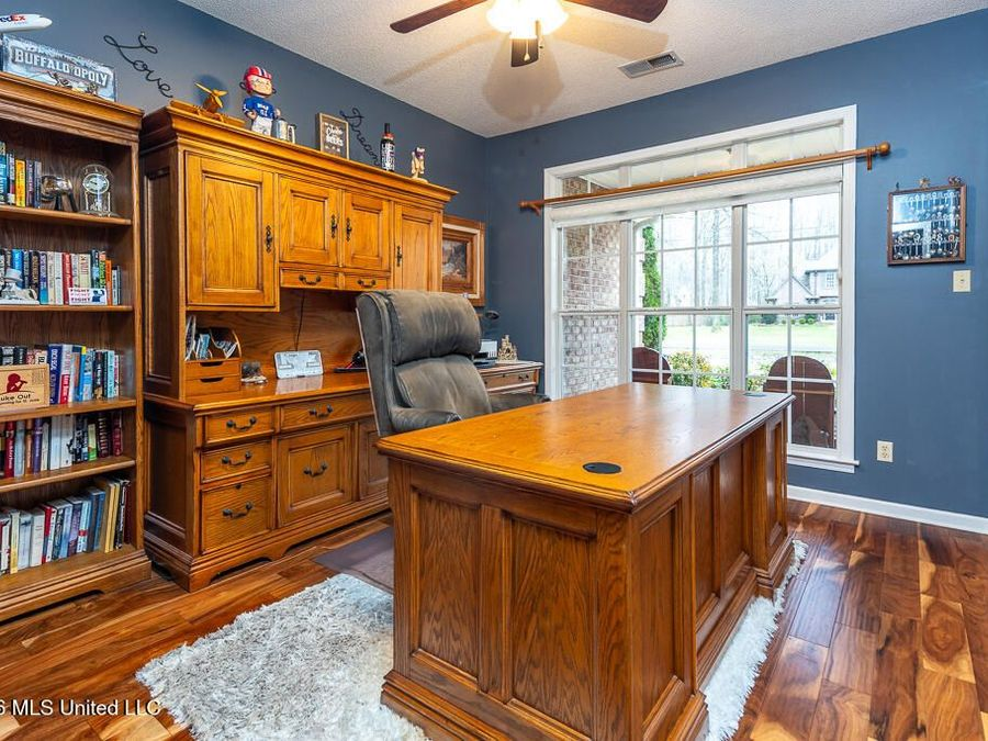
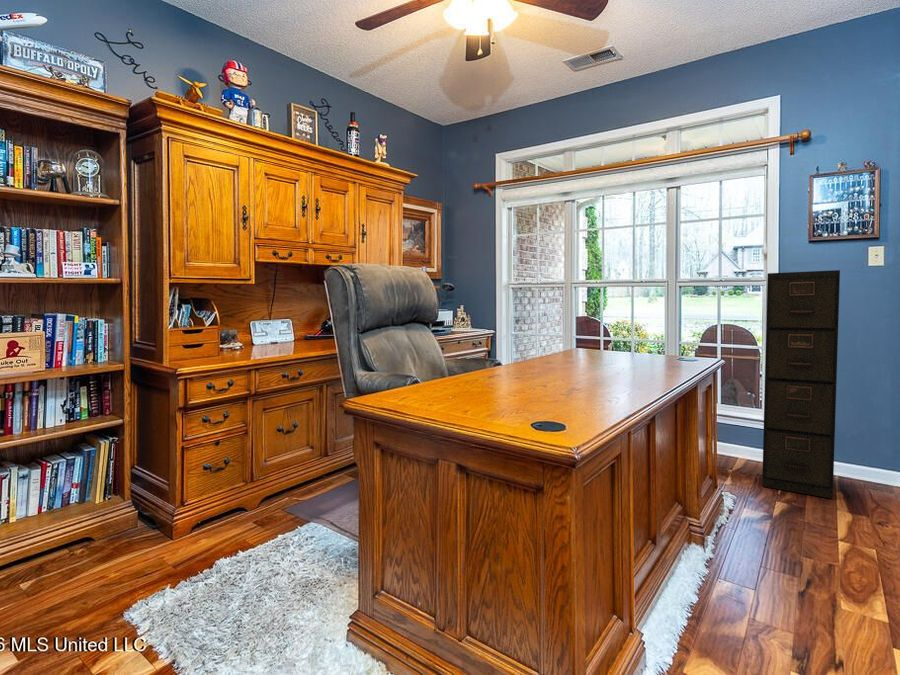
+ filing cabinet [761,269,841,499]
